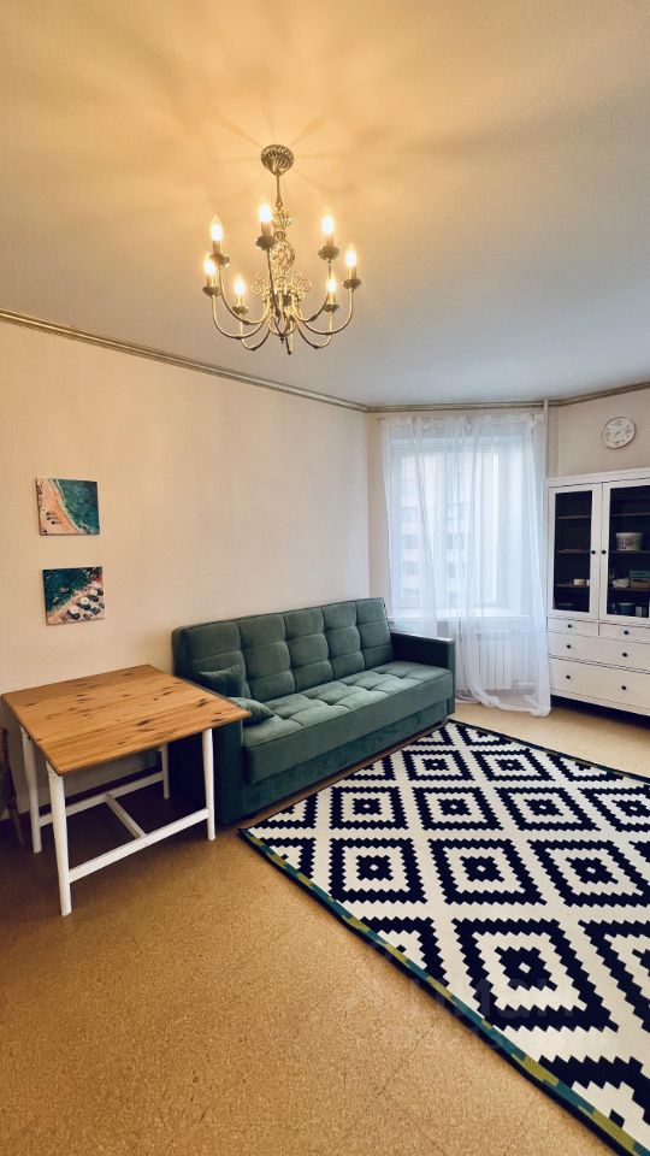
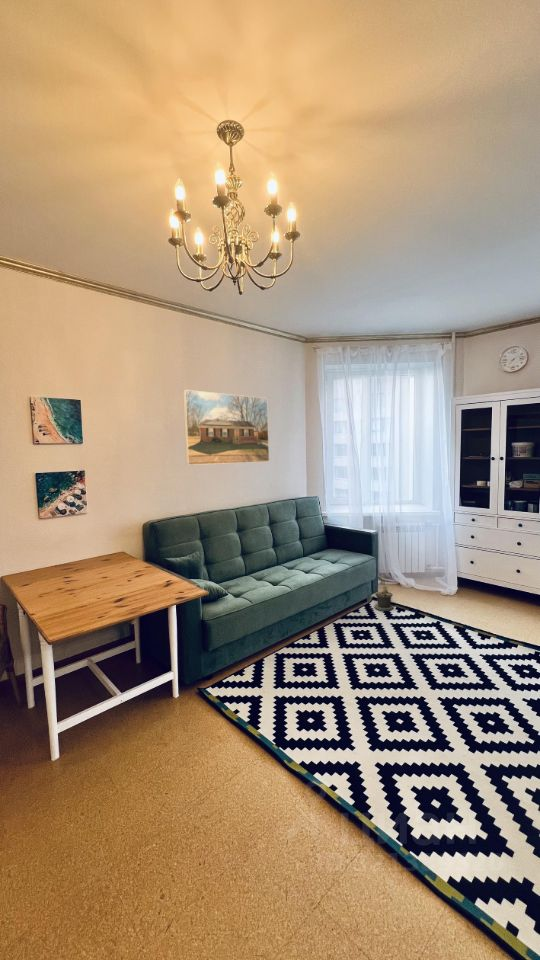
+ potted plant [369,575,395,612]
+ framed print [182,389,270,466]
